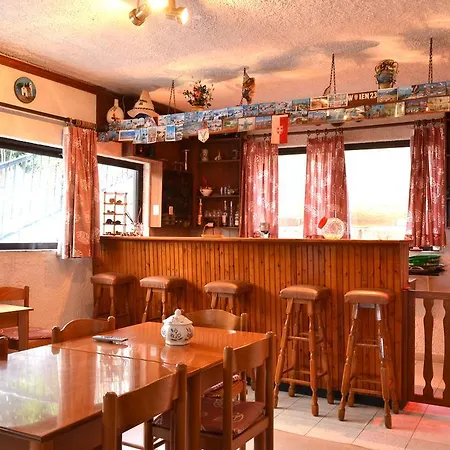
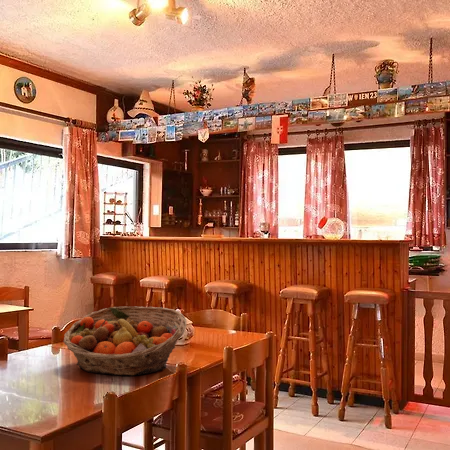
+ fruit basket [62,306,187,376]
